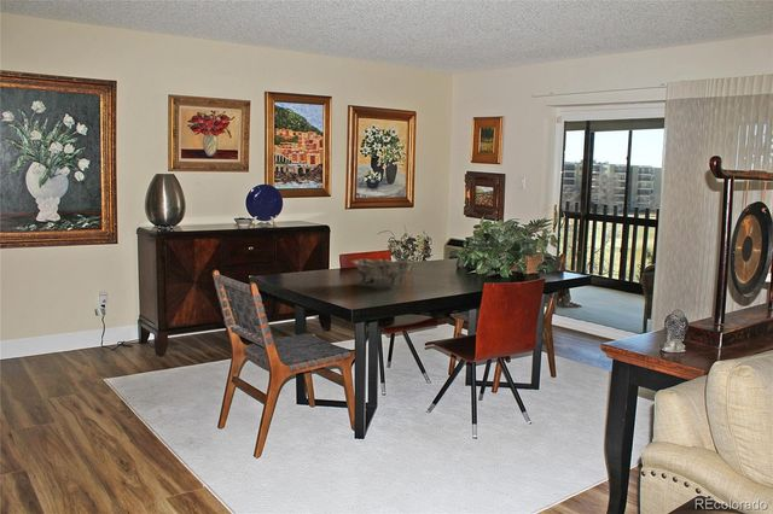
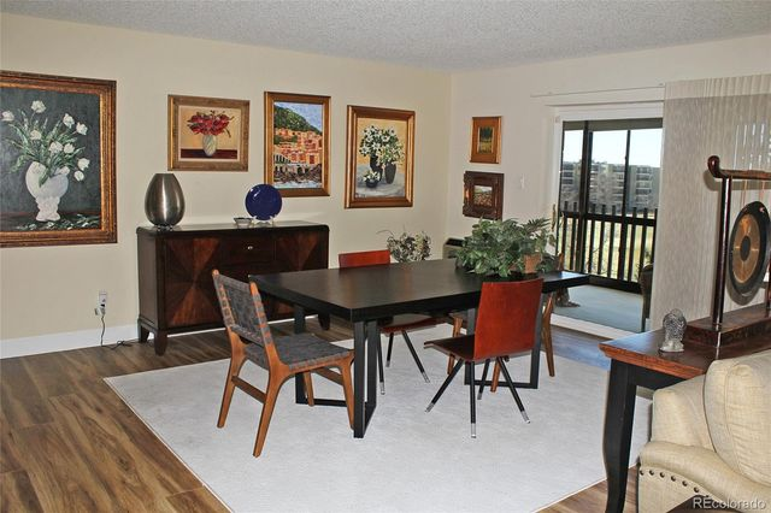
- decorative bowl [349,257,418,290]
